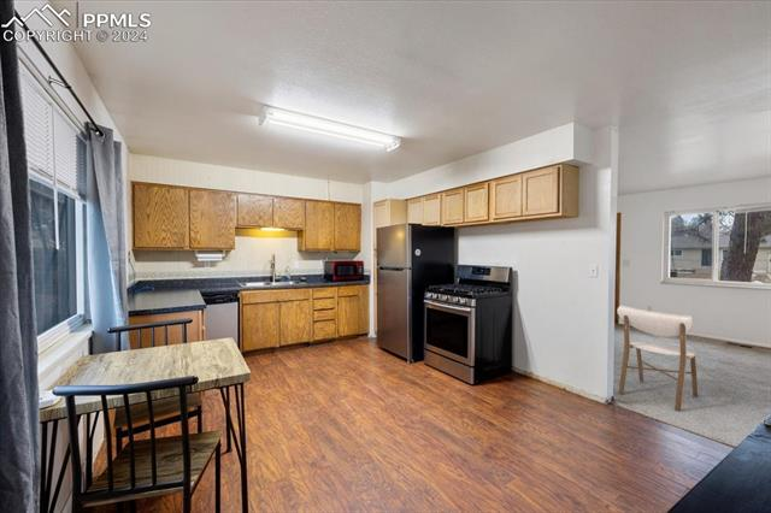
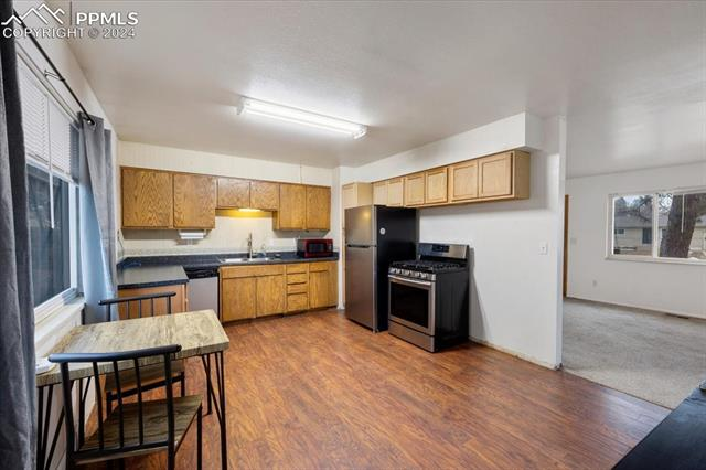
- dining chair [616,305,700,413]
